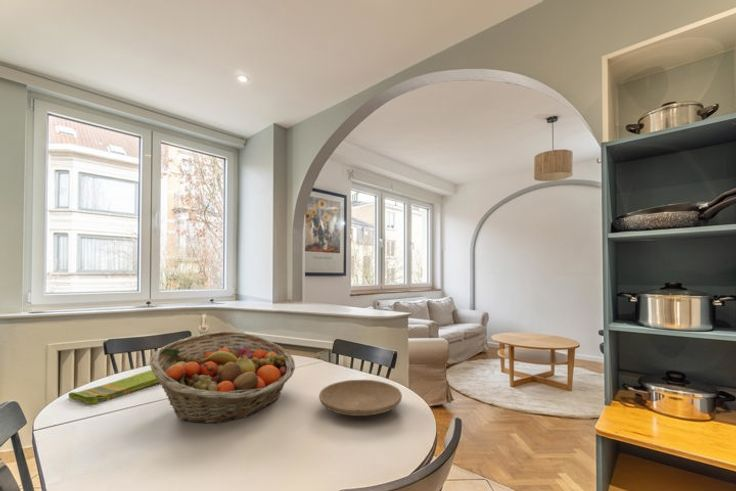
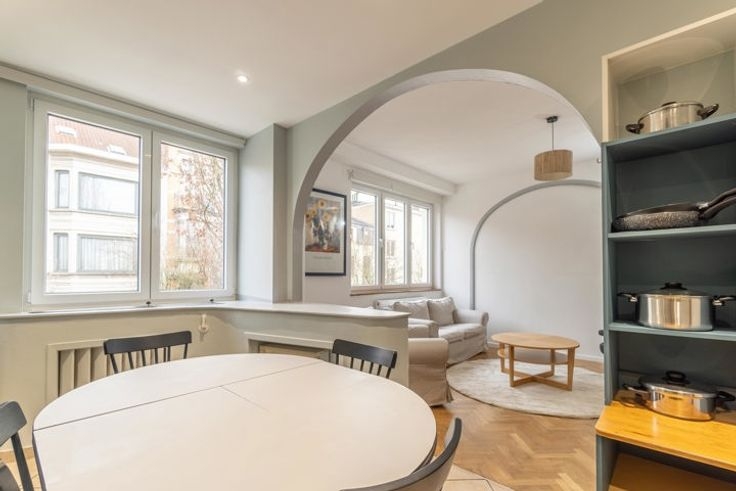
- fruit basket [148,330,296,424]
- plate [318,379,403,417]
- dish towel [68,369,160,405]
